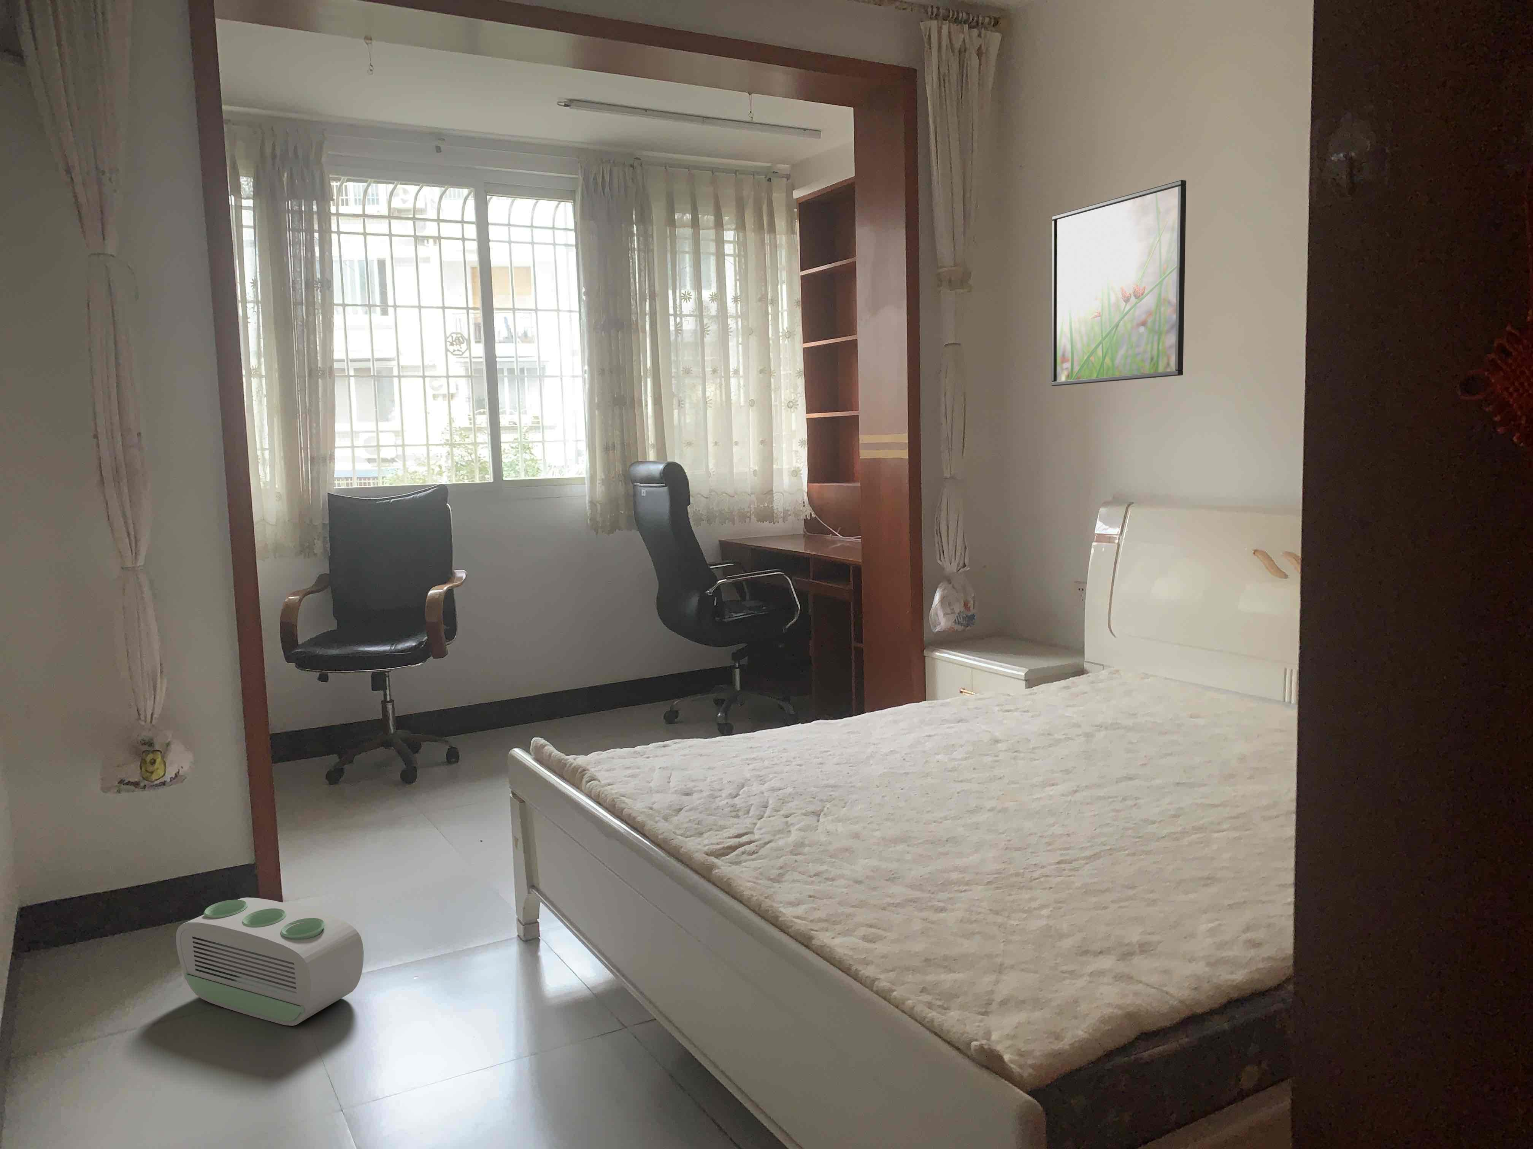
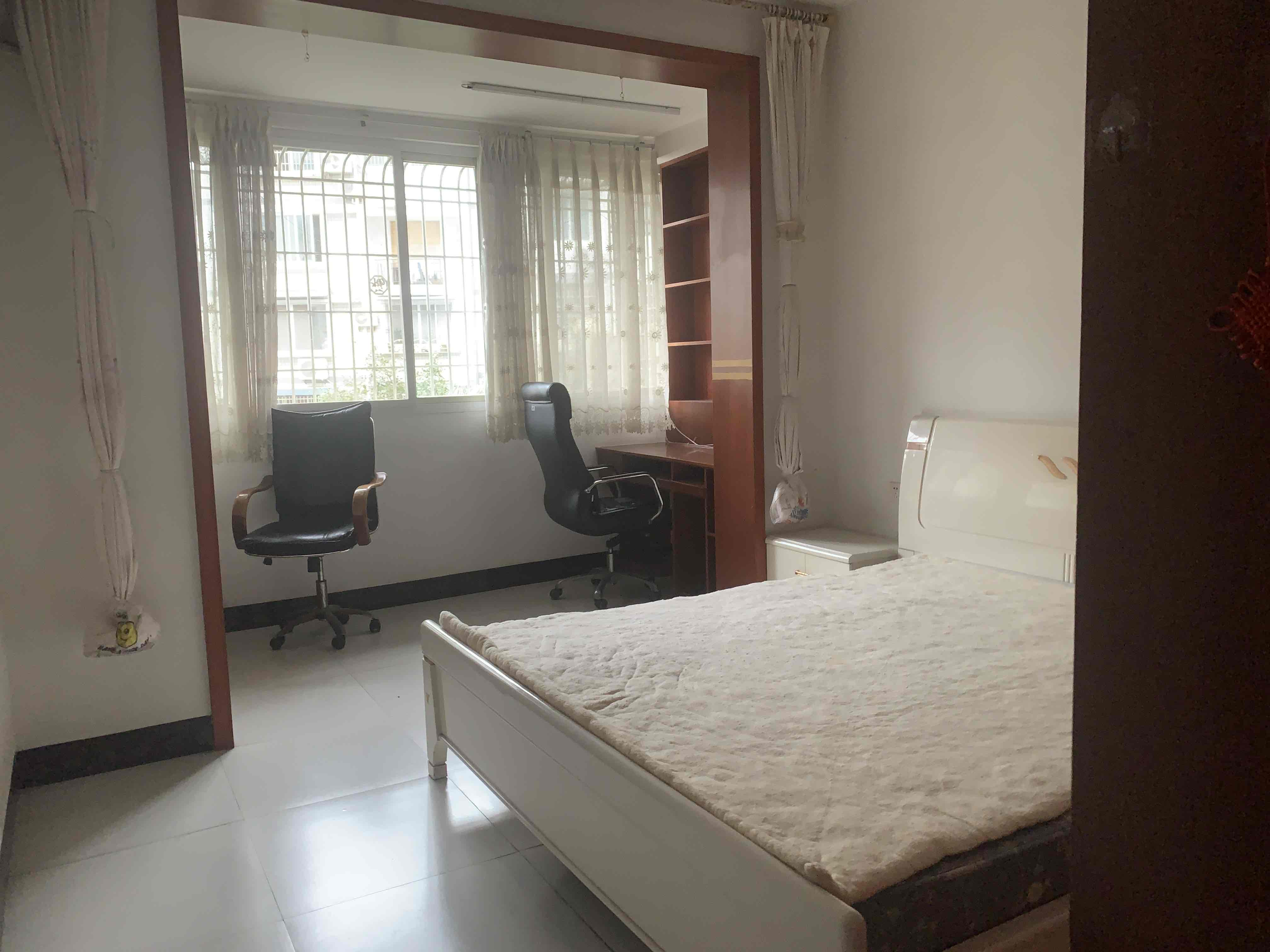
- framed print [1051,180,1187,386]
- air purifier [176,897,365,1026]
